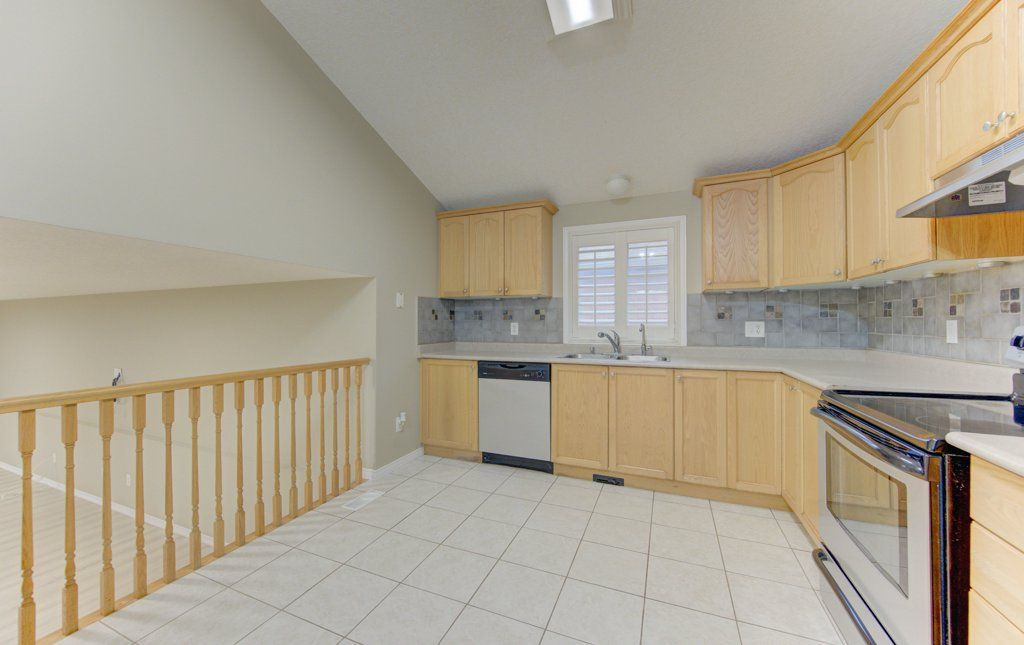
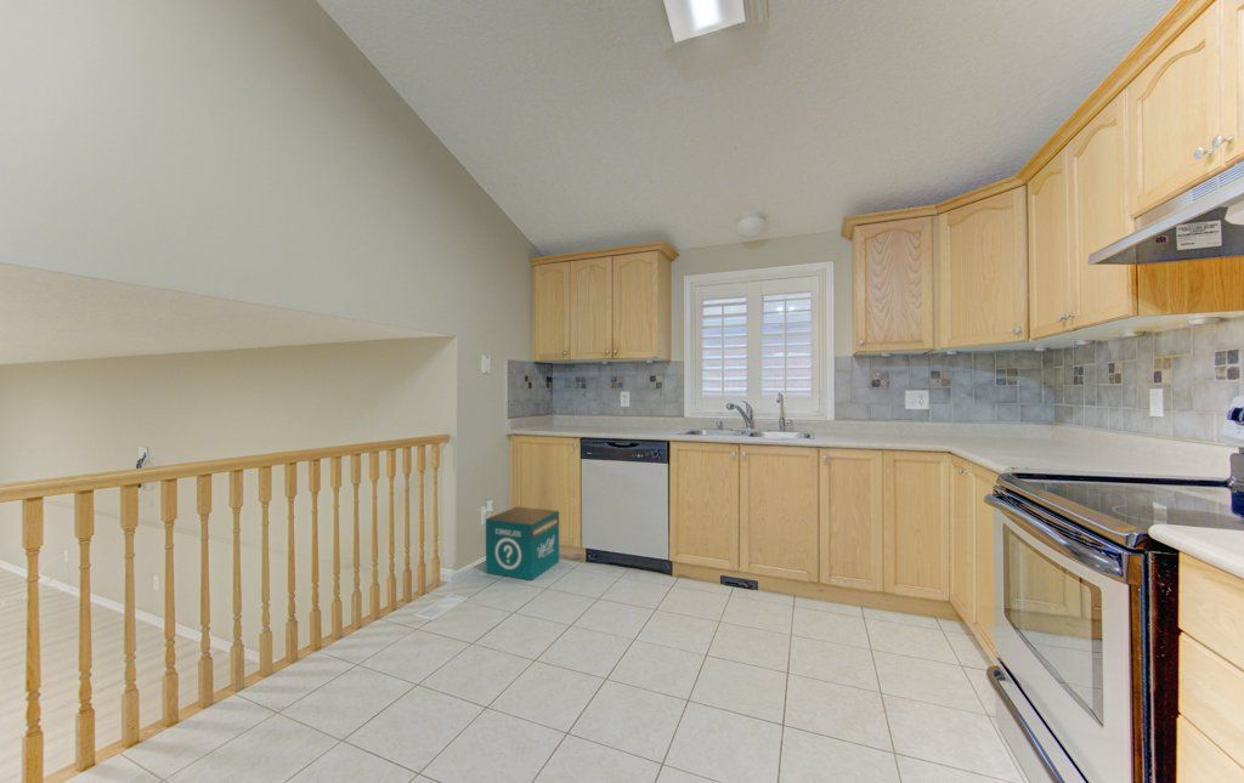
+ product box [485,505,560,581]
